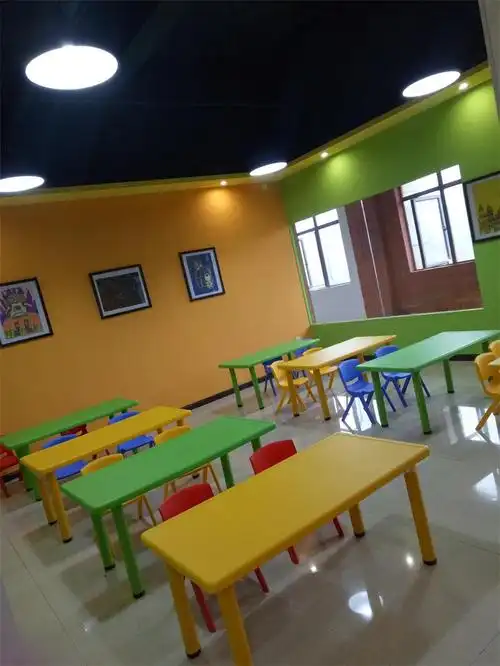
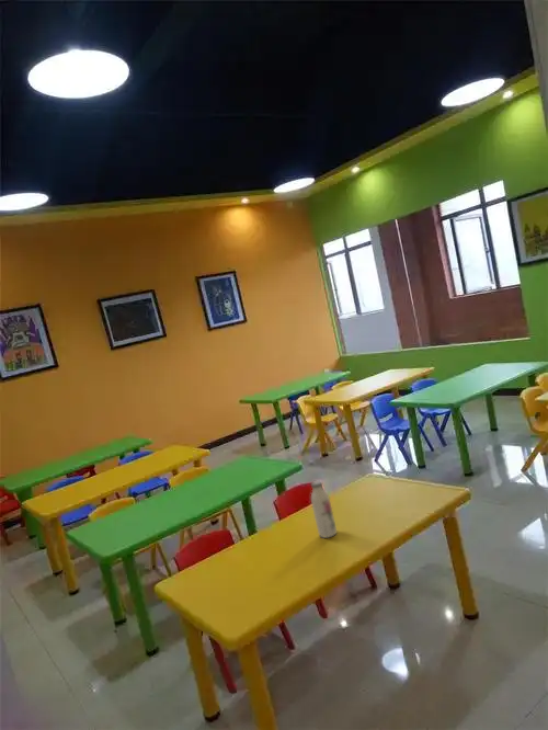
+ water bottle [310,480,338,539]
